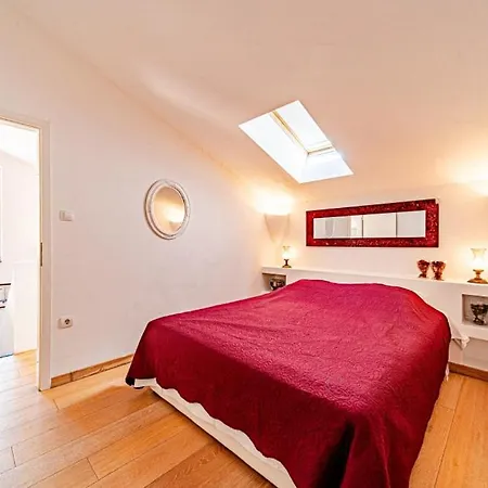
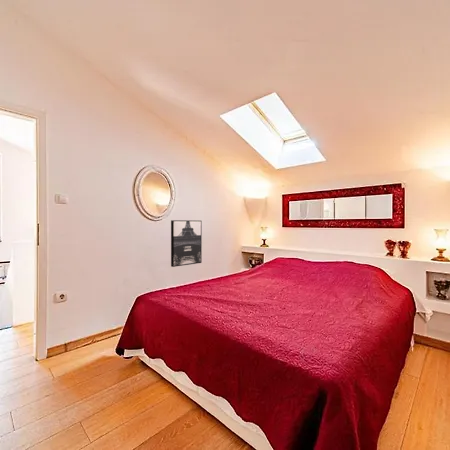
+ wall art [170,219,203,268]
